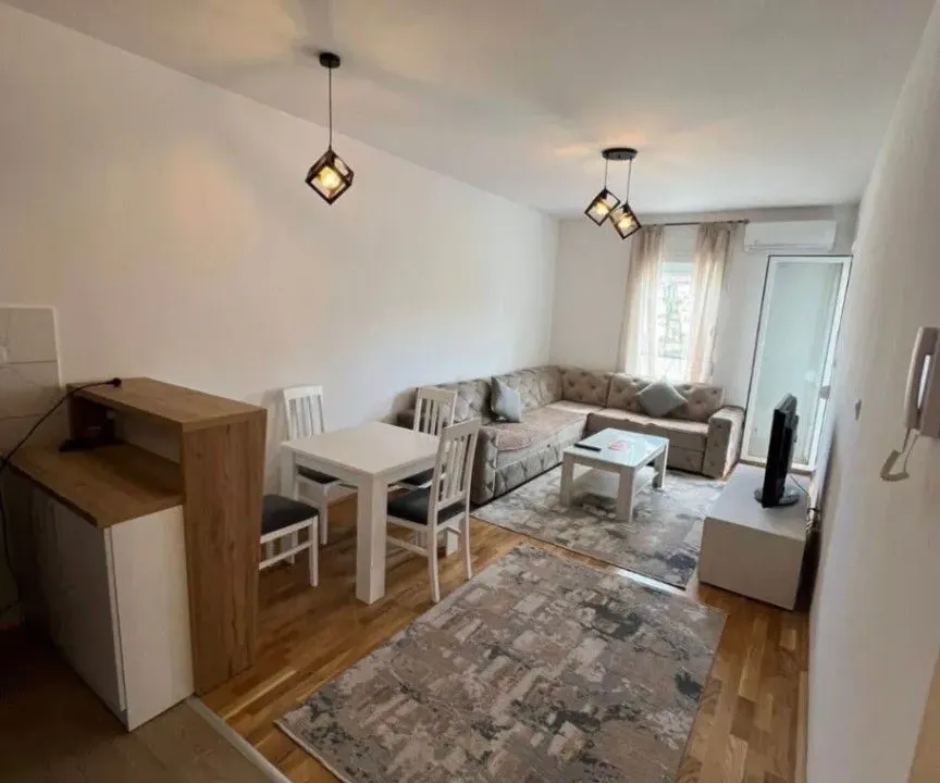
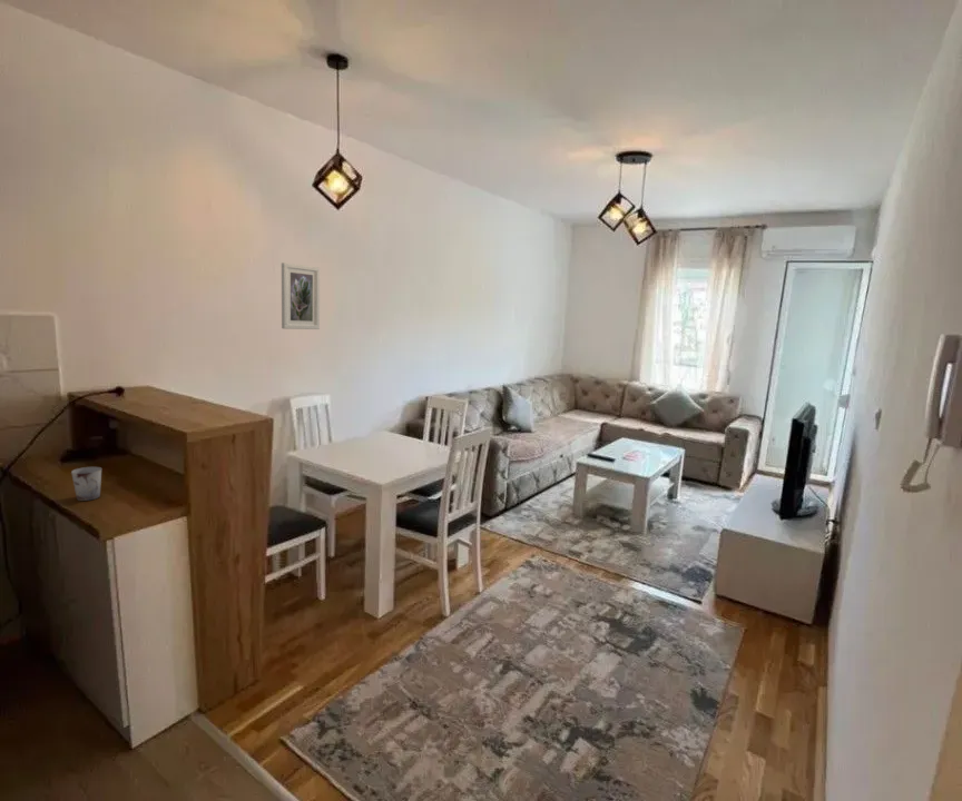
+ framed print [281,261,321,330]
+ cup [70,466,102,502]
